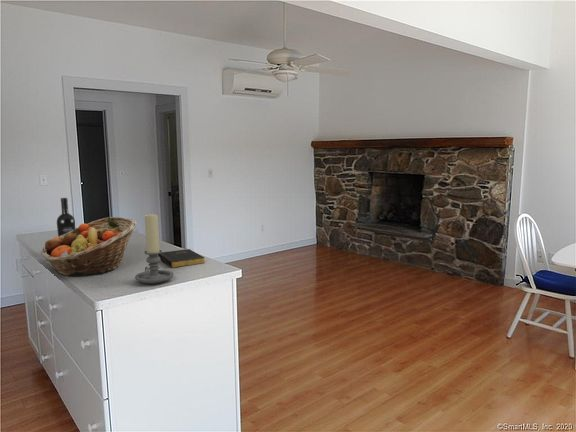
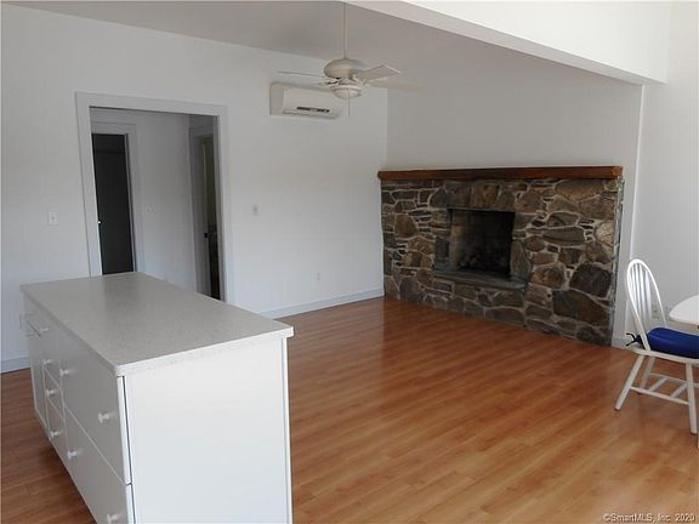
- candle holder [134,213,174,285]
- wine bottle [56,197,76,237]
- fruit basket [40,216,138,277]
- book [158,248,206,269]
